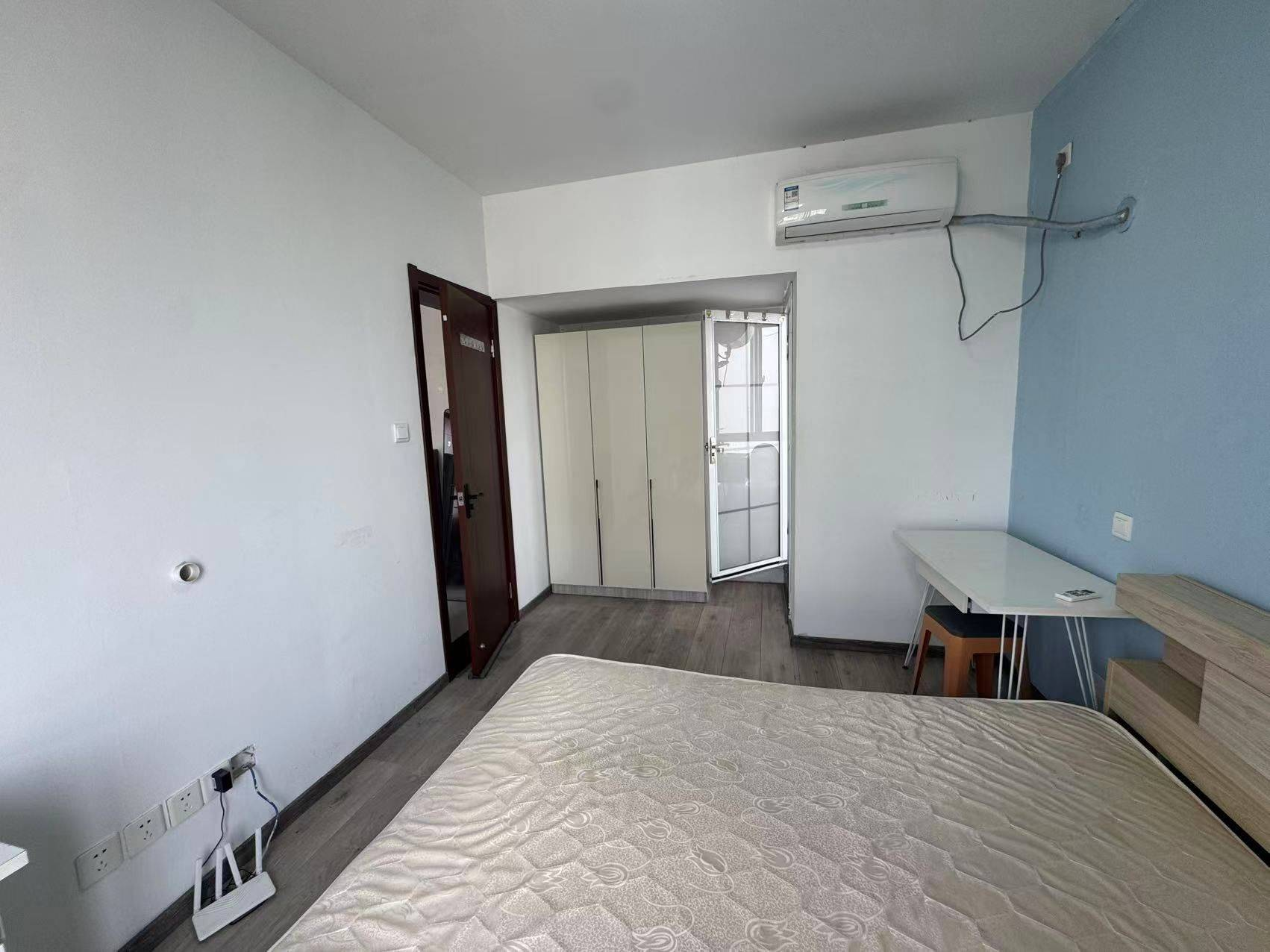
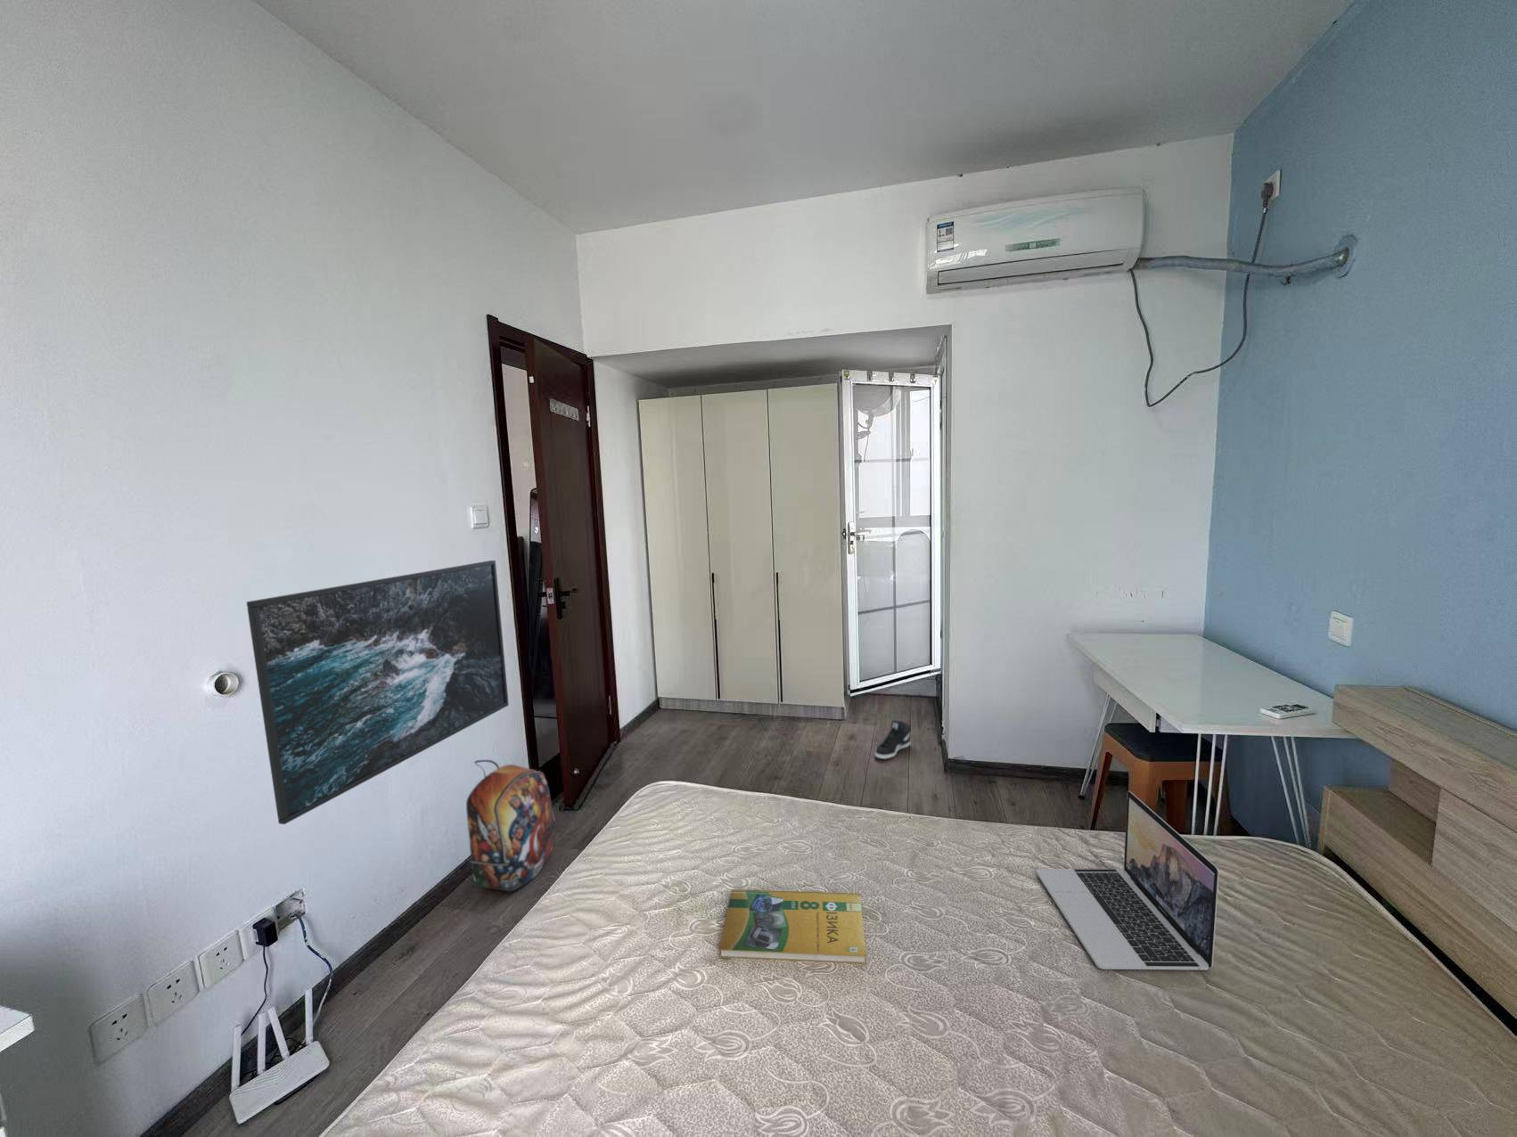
+ booklet [718,889,867,965]
+ sneaker [874,719,911,760]
+ laptop [1034,791,1221,971]
+ backpack [466,760,557,892]
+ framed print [246,560,510,825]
